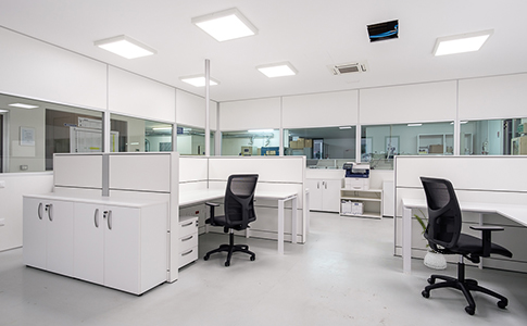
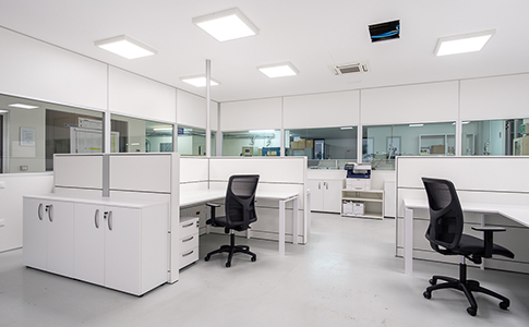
- house plant [412,208,448,271]
